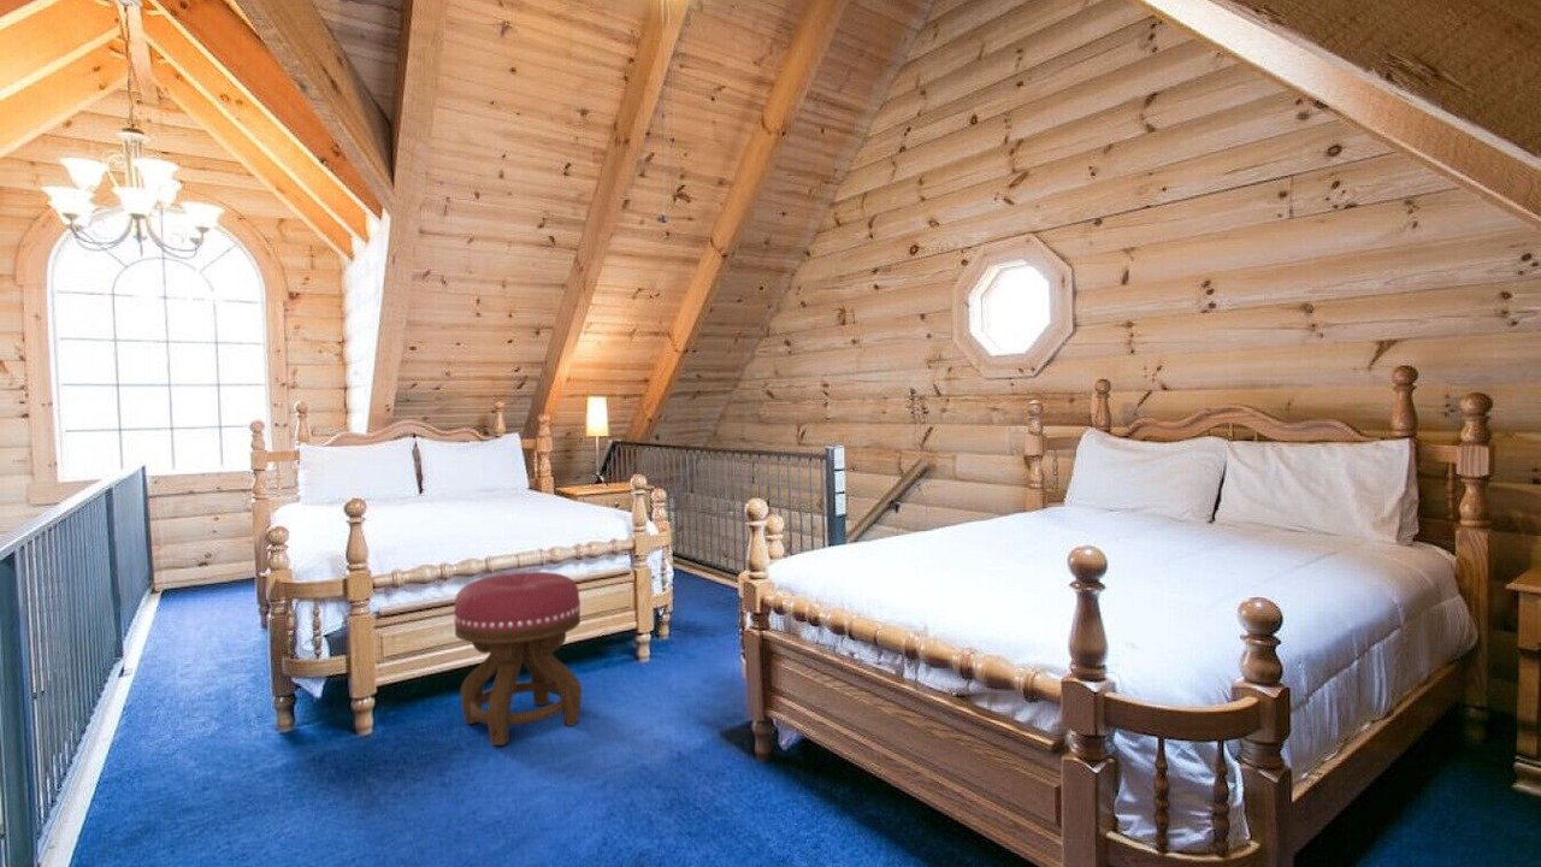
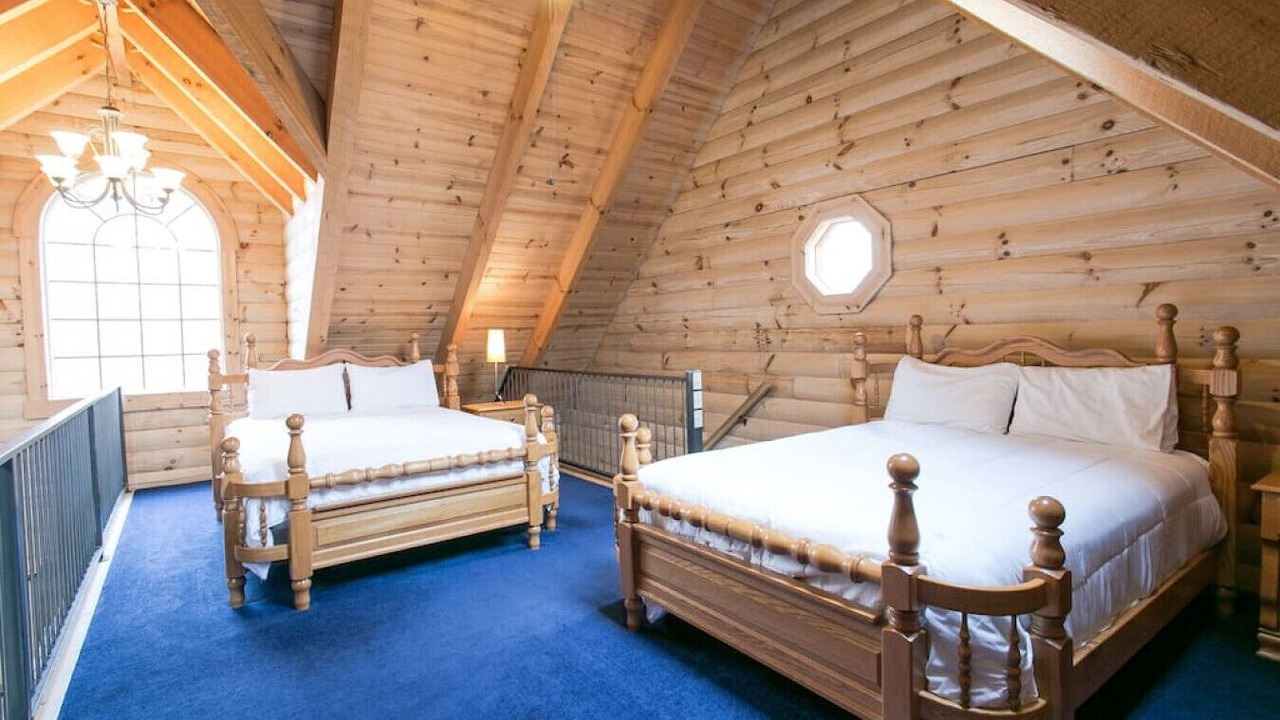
- ottoman [453,571,583,747]
